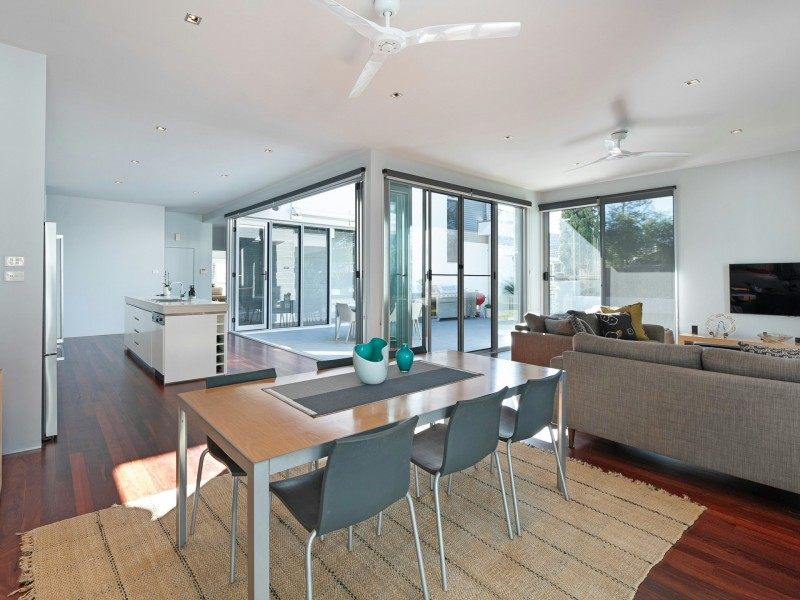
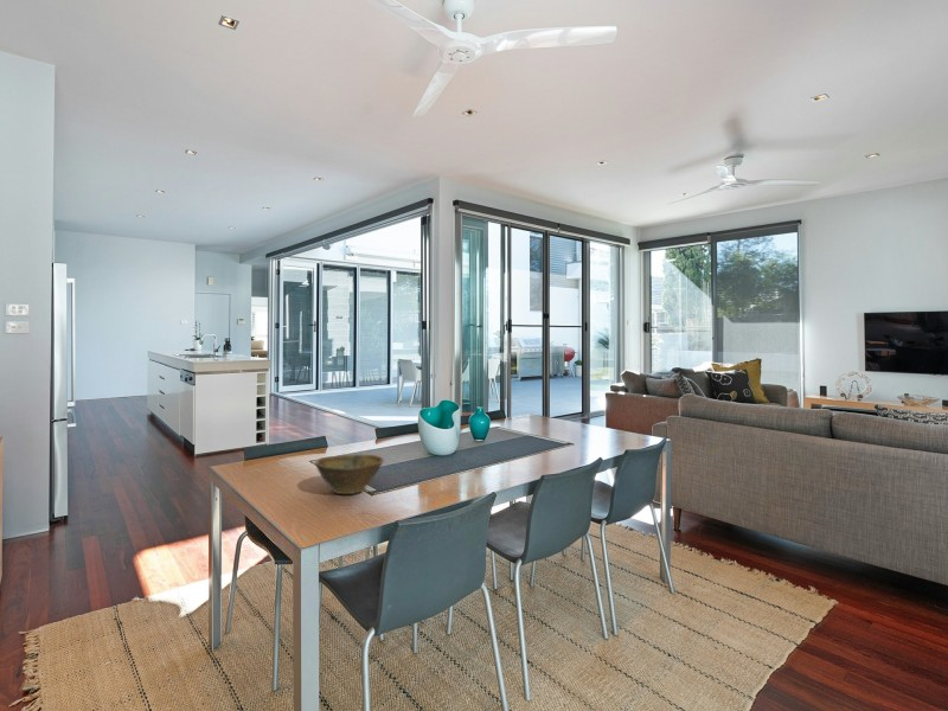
+ bowl [314,454,385,495]
